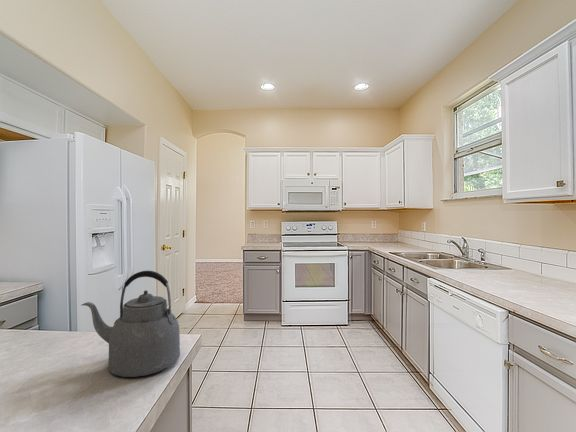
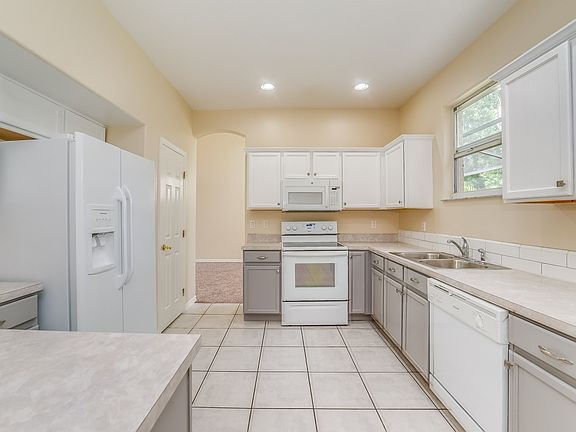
- kettle [81,270,181,378]
